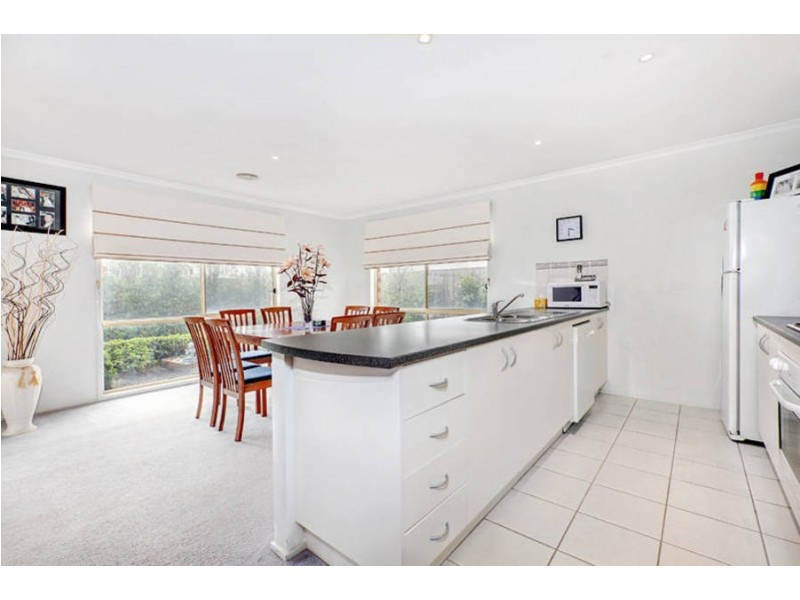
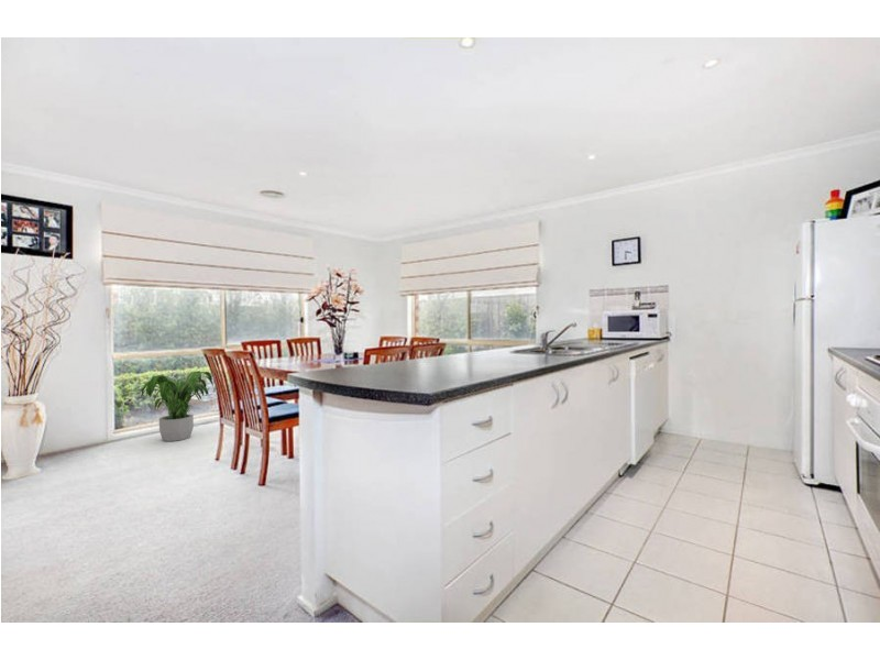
+ potted plant [134,370,215,442]
